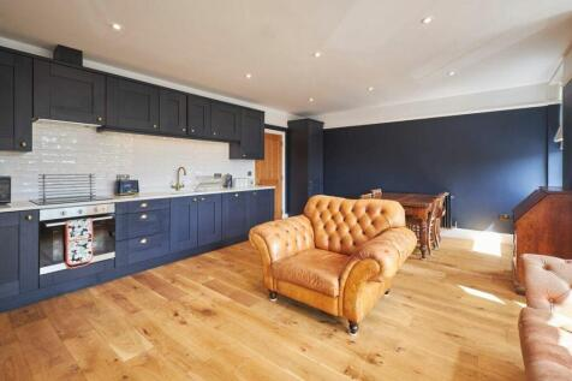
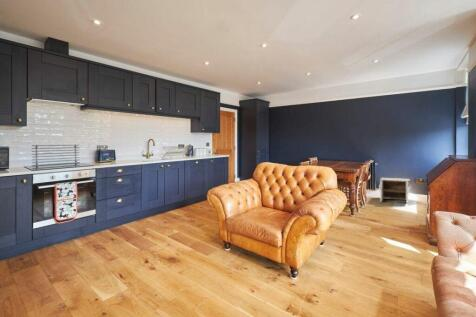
+ nightstand [379,177,411,205]
